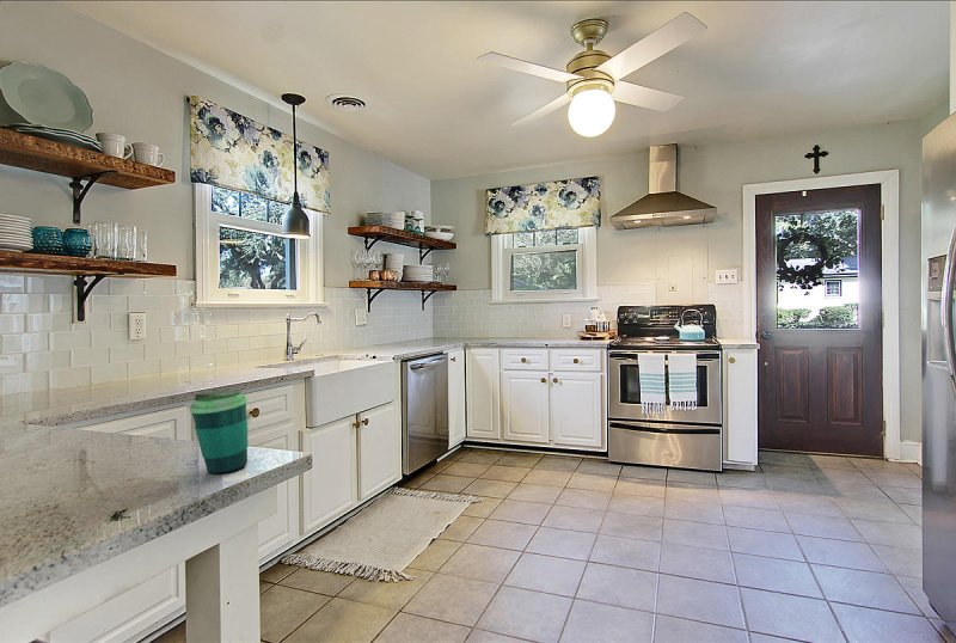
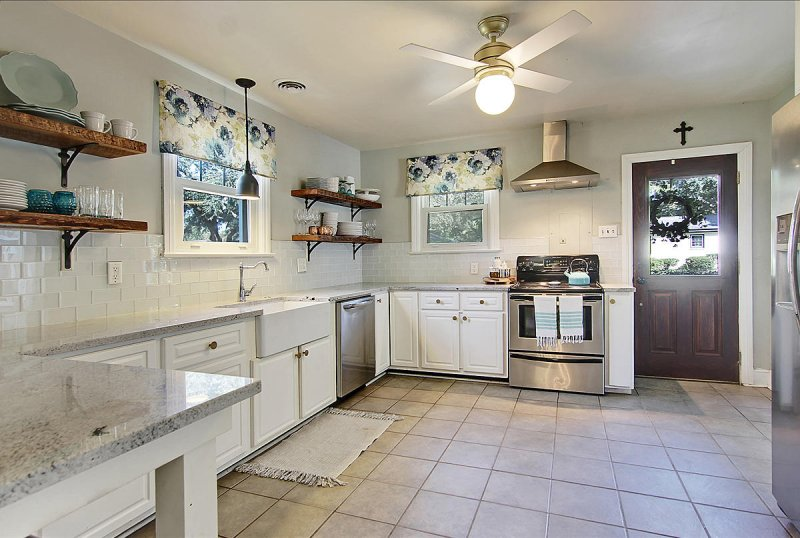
- cup [189,388,249,474]
